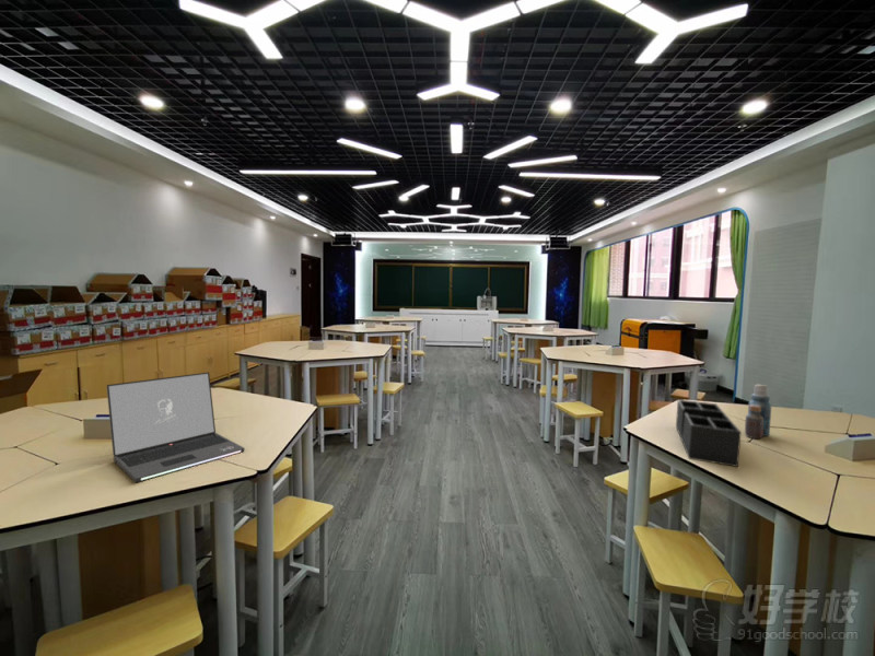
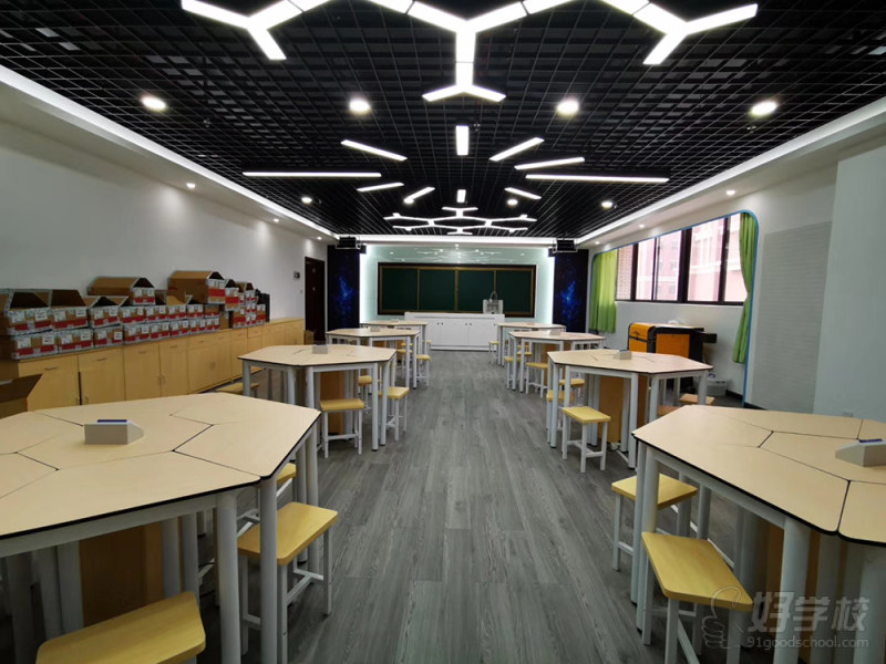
- bottle [744,383,772,440]
- laptop [106,372,246,483]
- desk organizer [675,399,743,468]
